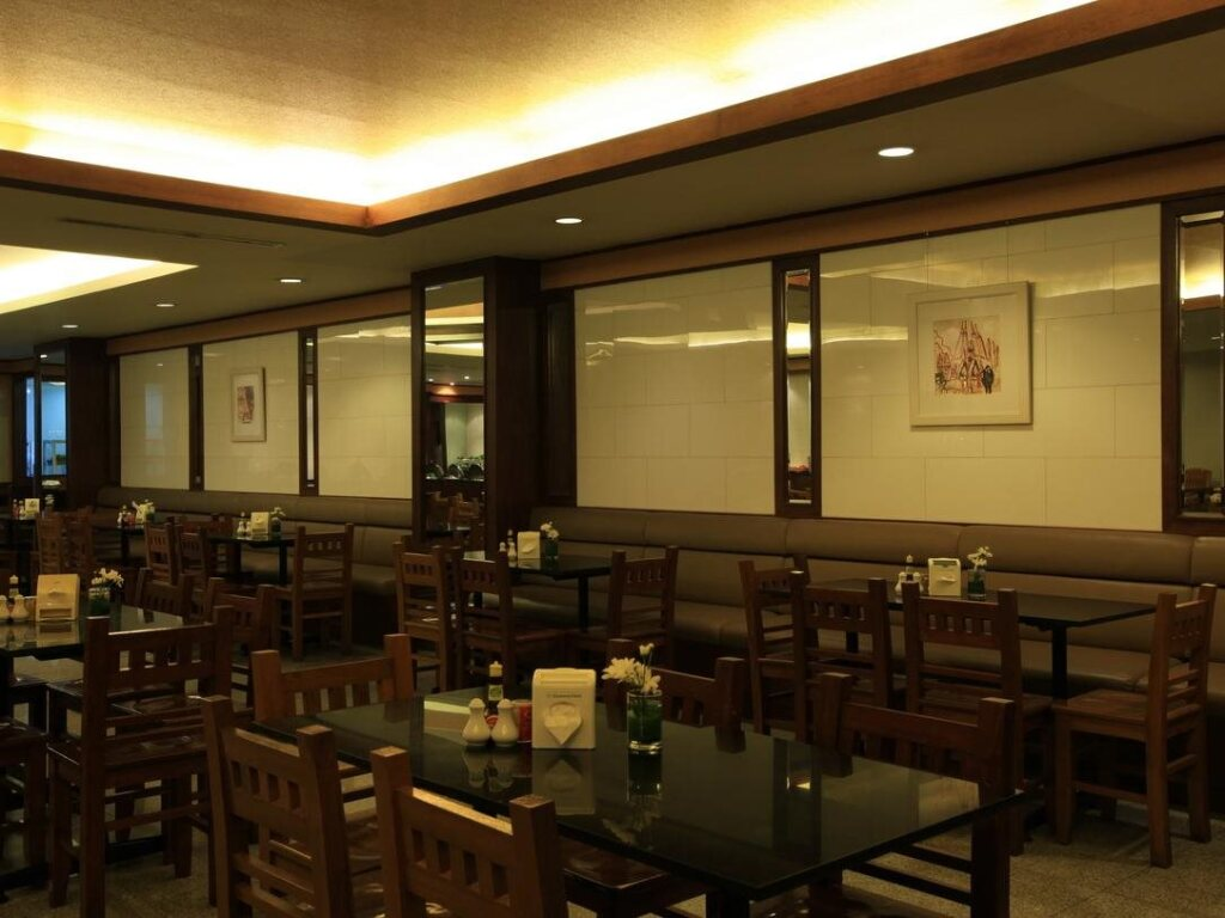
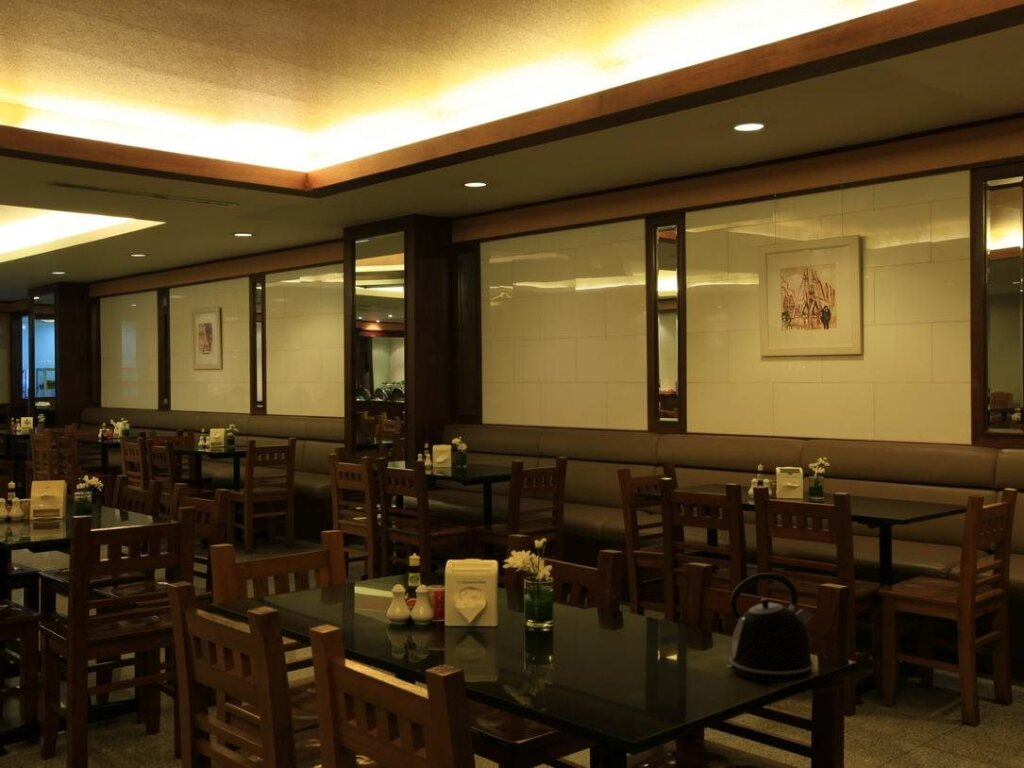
+ kettle [725,572,815,683]
